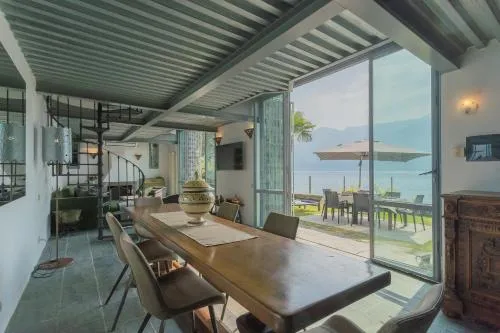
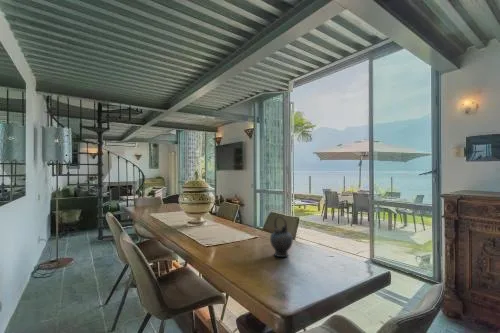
+ teapot [268,215,294,258]
